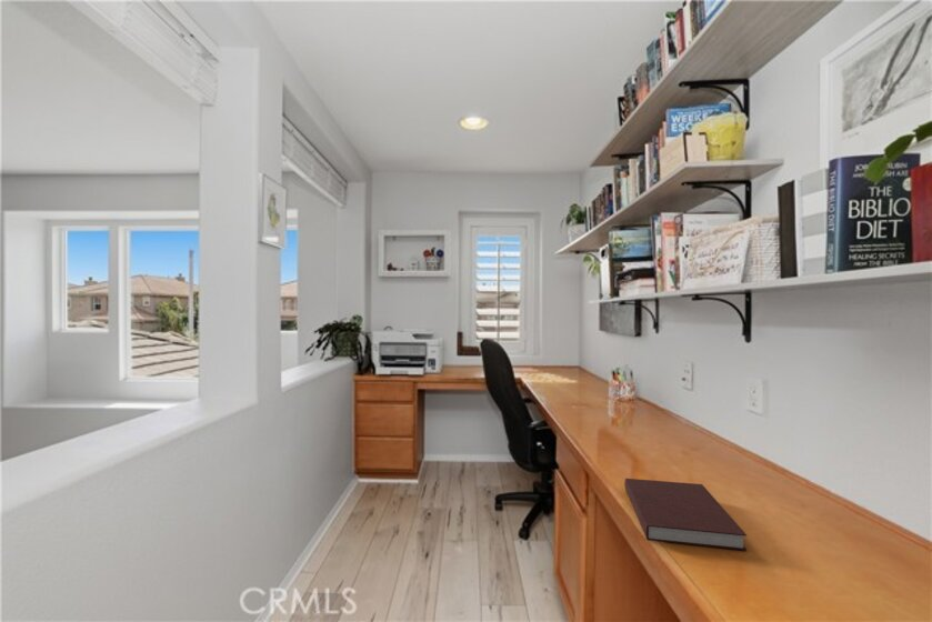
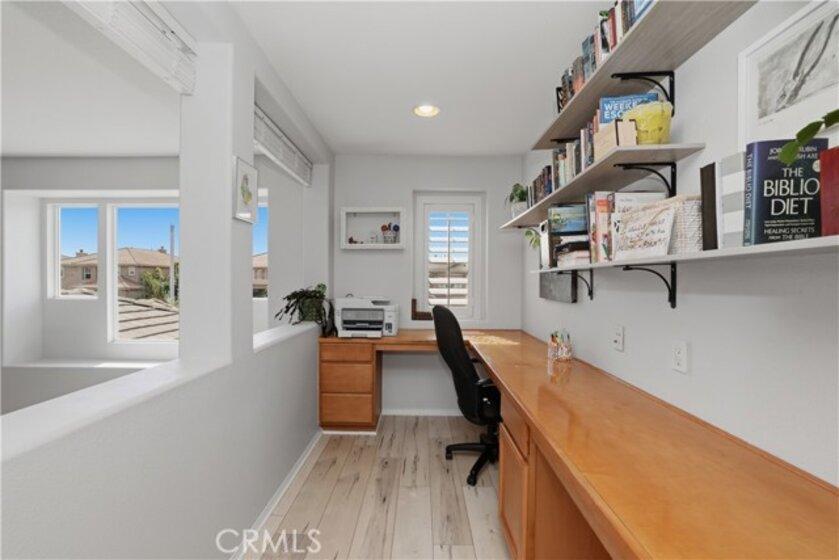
- notebook [623,478,749,551]
